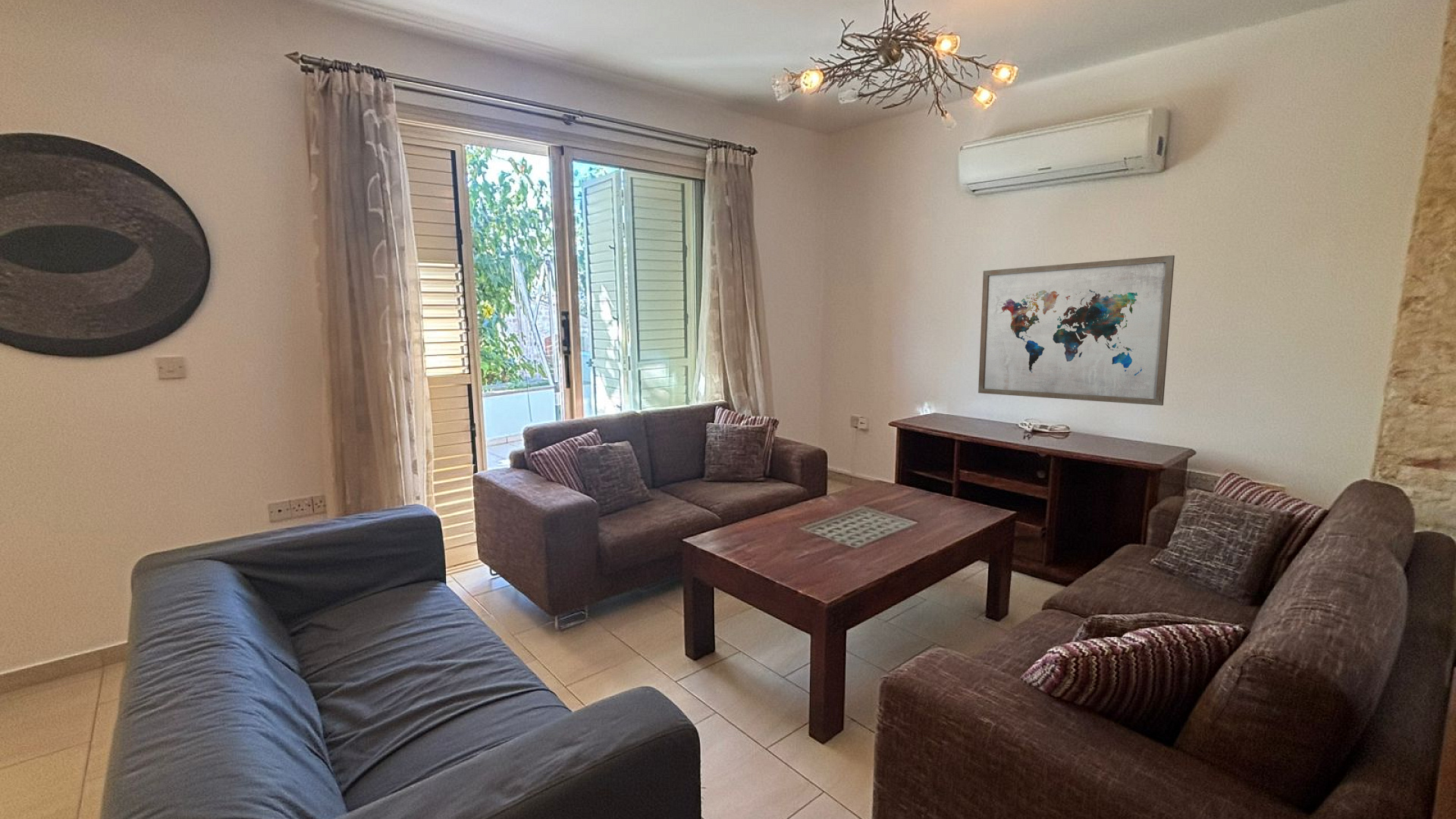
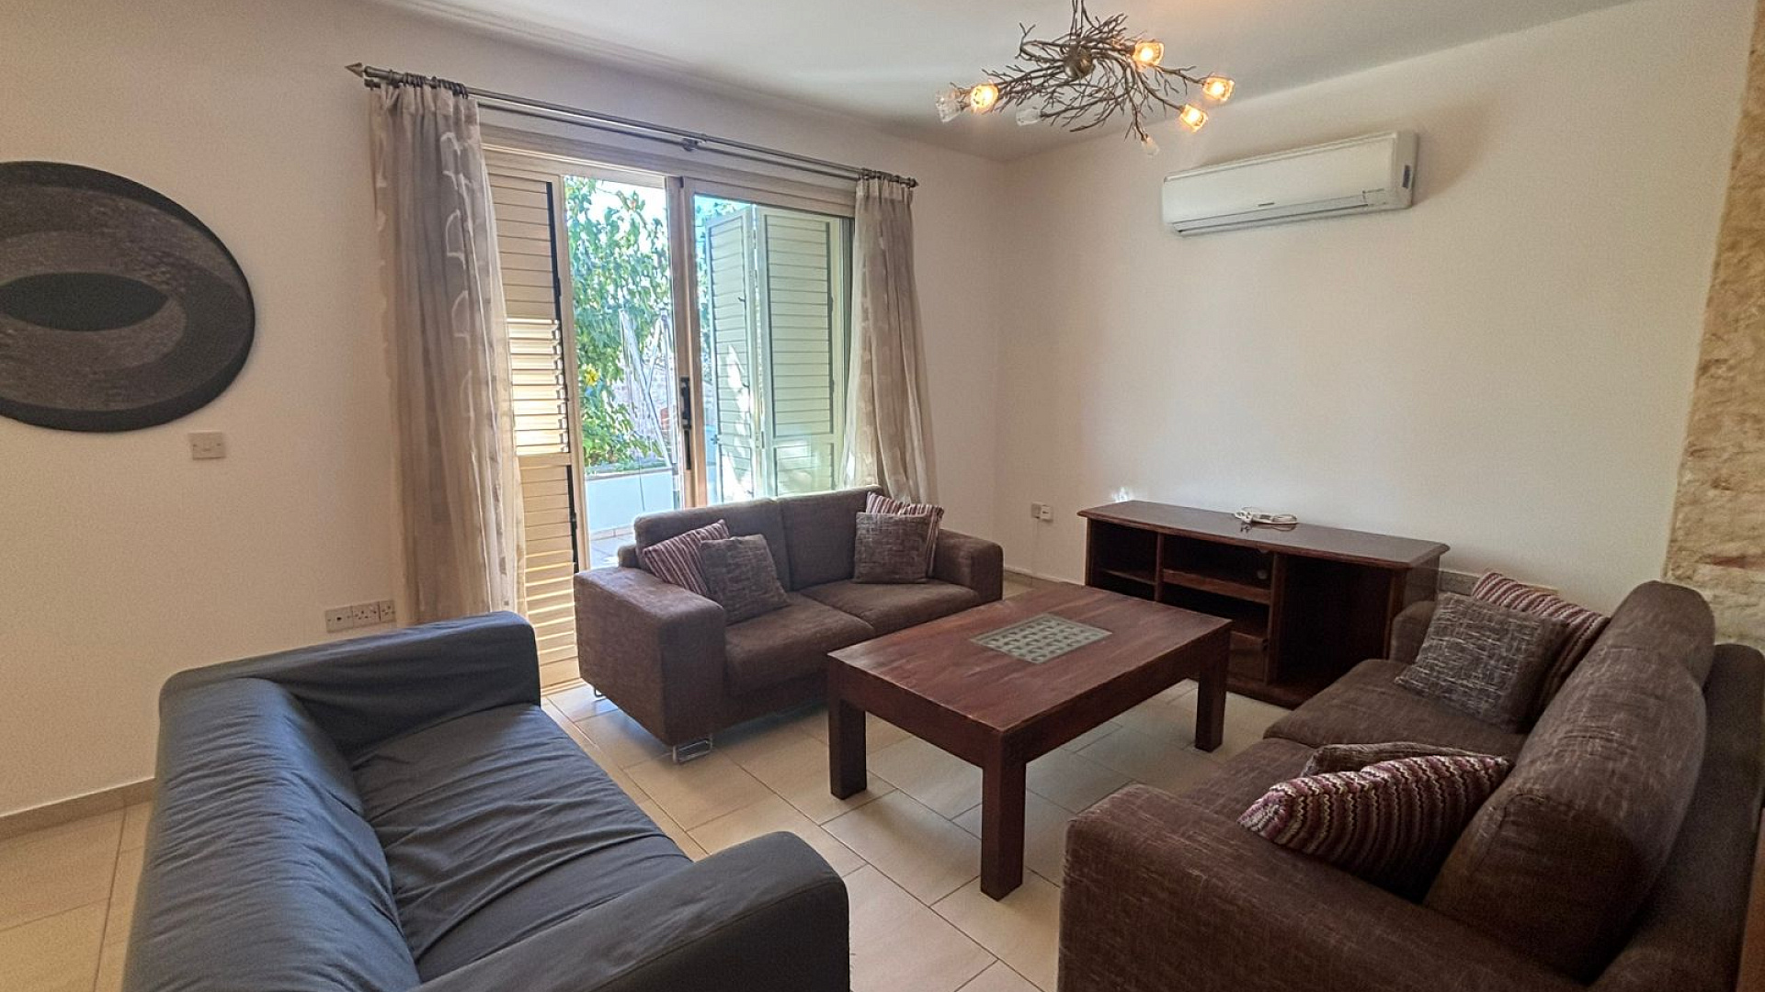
- wall art [977,255,1175,406]
